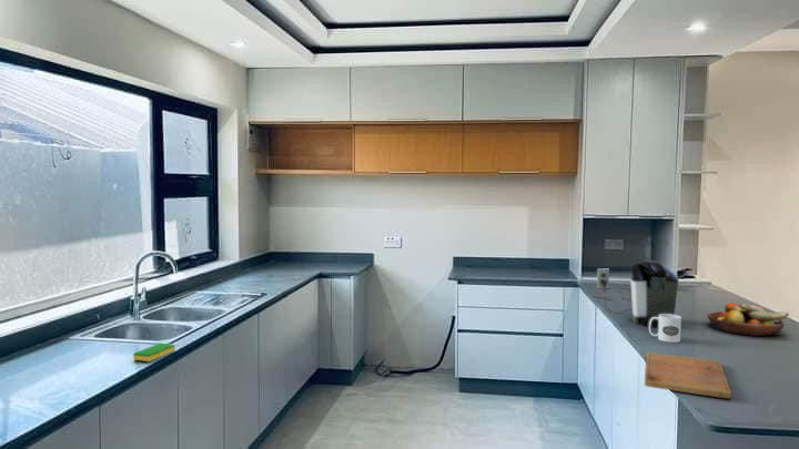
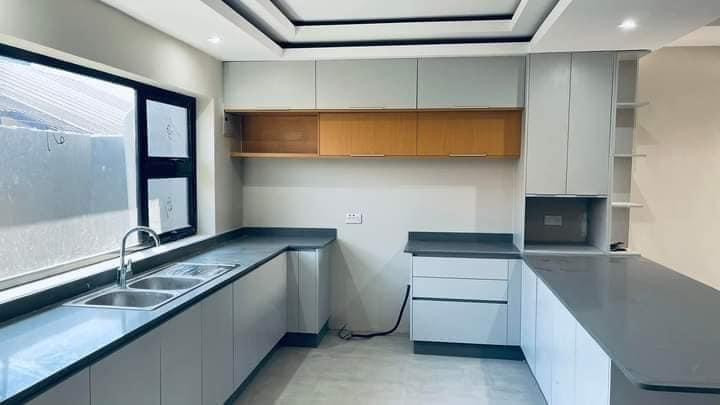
- cutting board [644,351,732,399]
- mug [648,314,682,344]
- coffee maker [596,259,679,329]
- dish sponge [132,343,176,363]
- fruit bowl [706,303,790,337]
